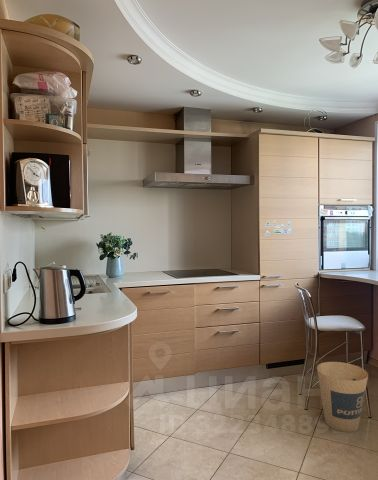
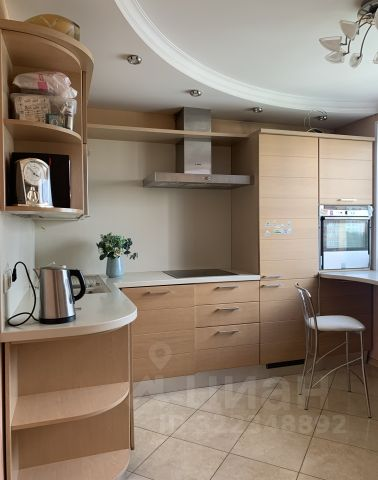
- trash can [316,361,369,433]
